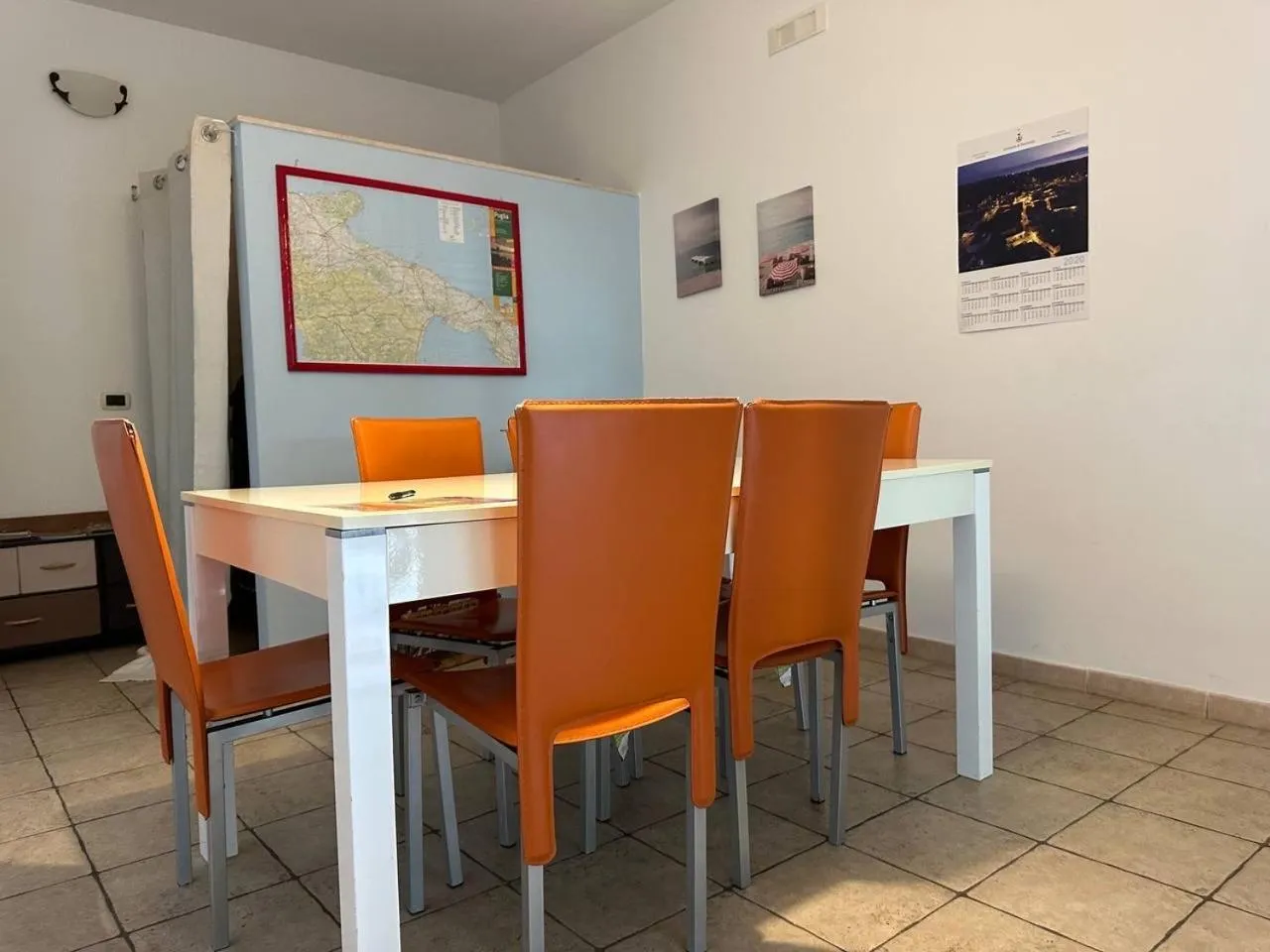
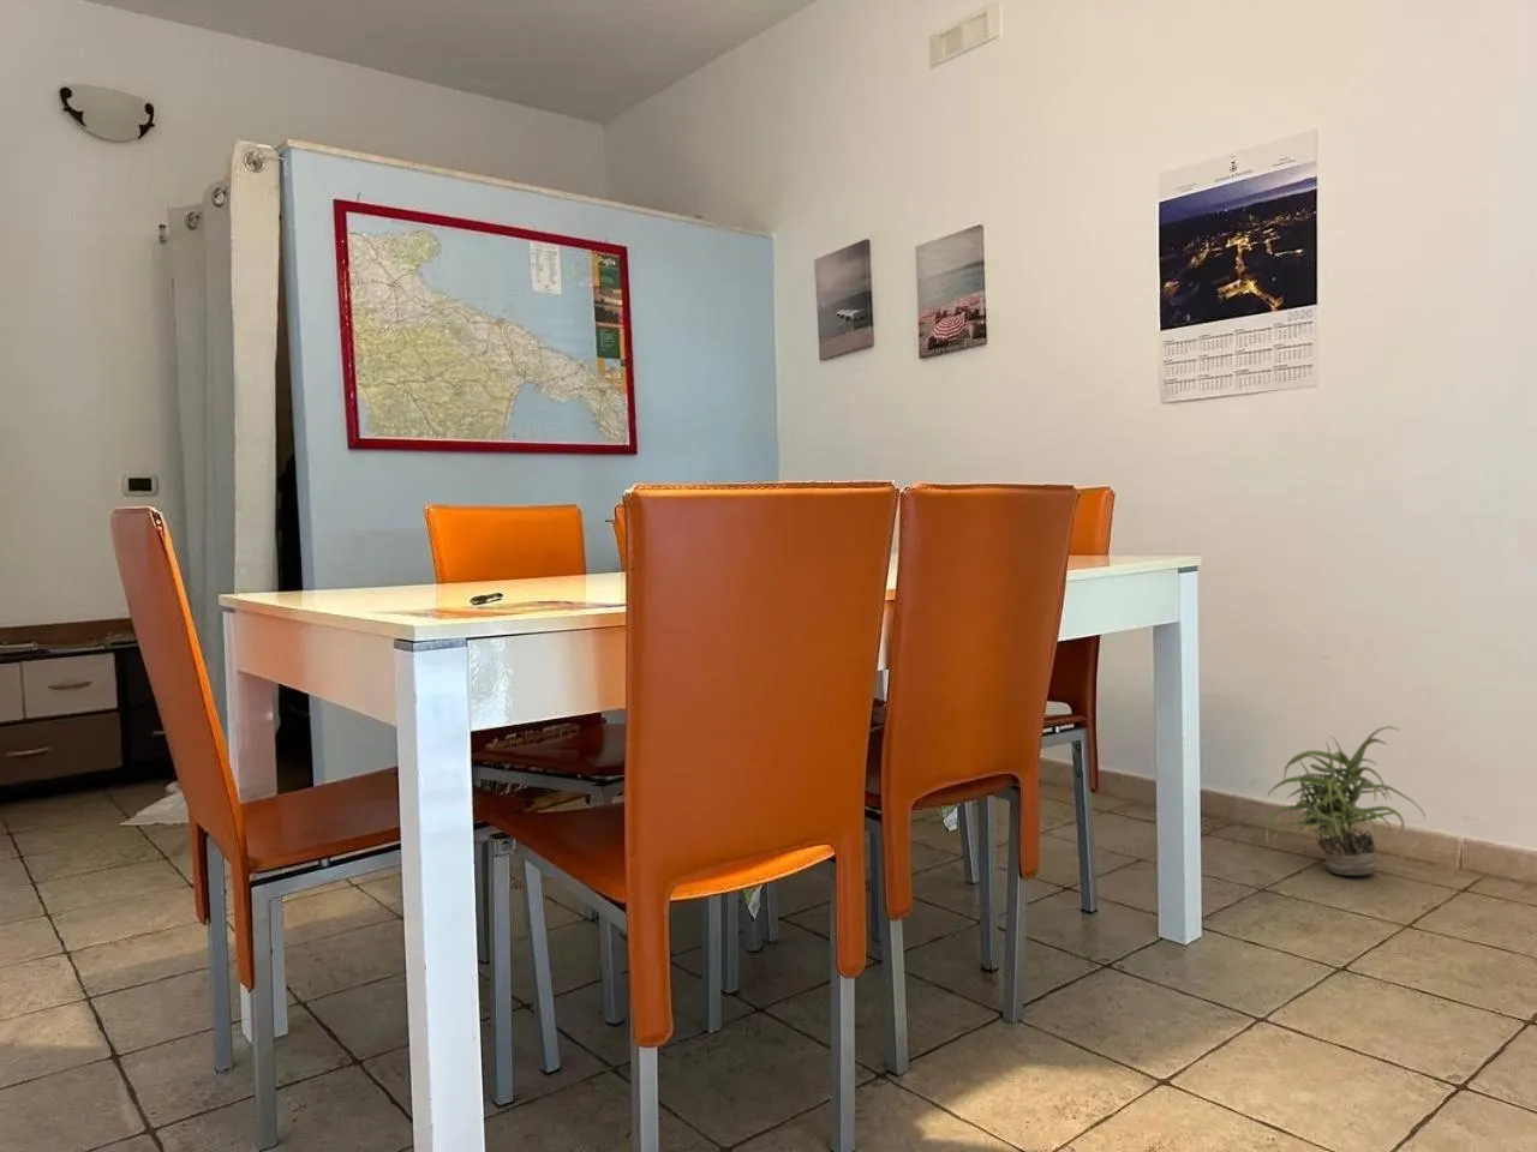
+ potted plant [1265,725,1427,877]
